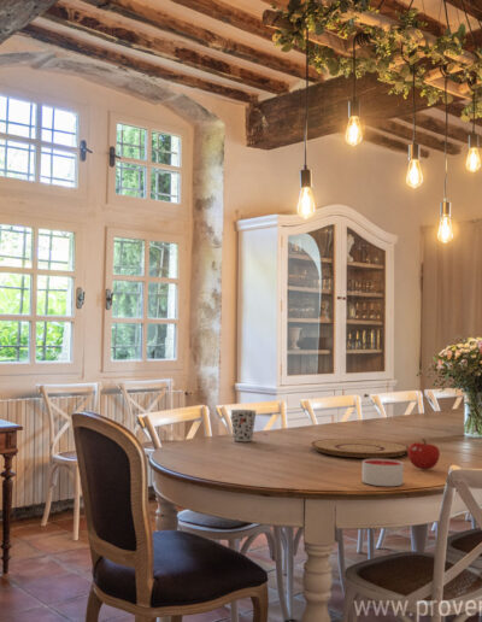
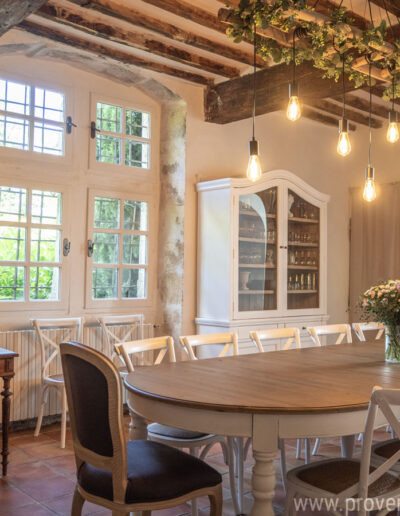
- plate [310,438,410,459]
- fruit [407,438,441,470]
- cup [229,409,258,442]
- candle [362,458,405,487]
